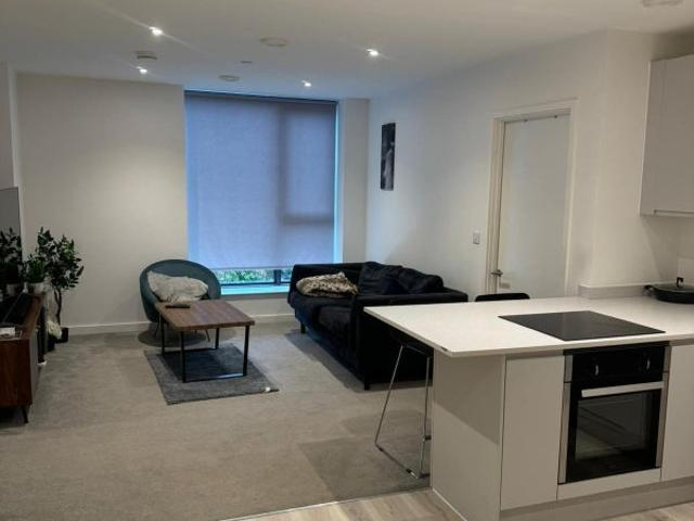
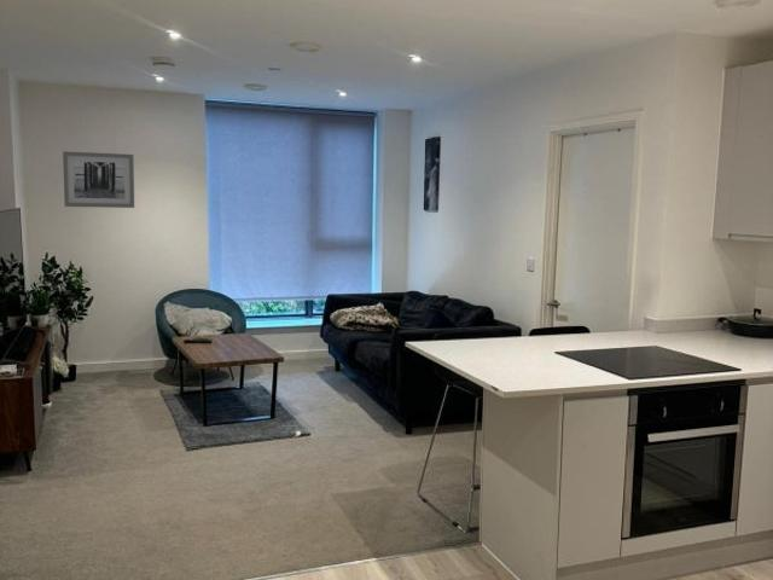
+ wall art [62,150,135,209]
